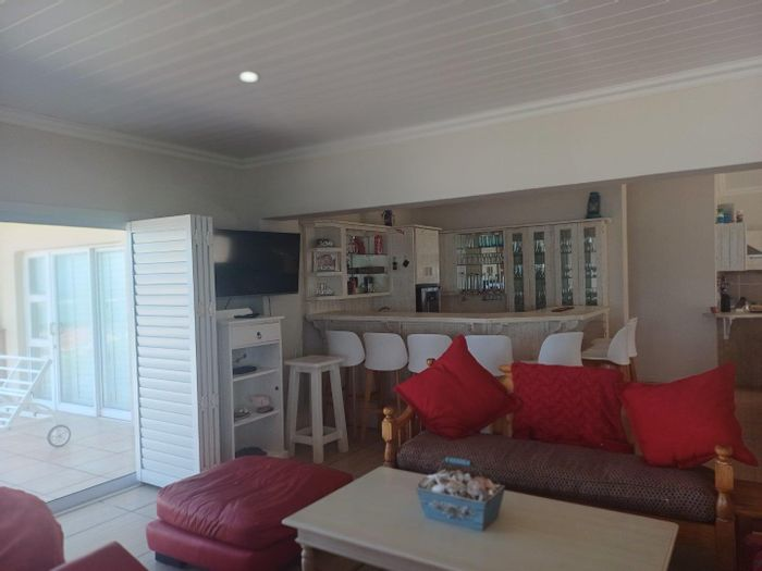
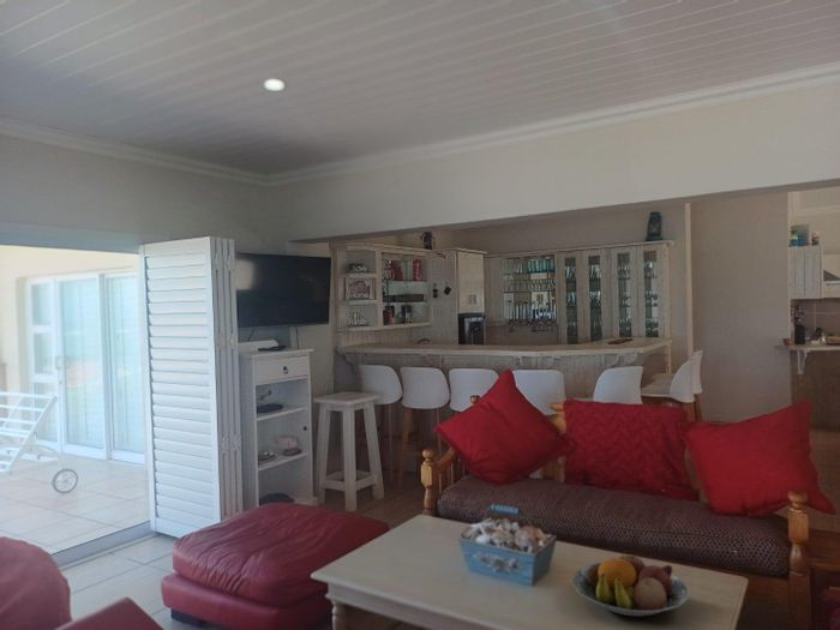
+ fruit bowl [571,551,690,618]
